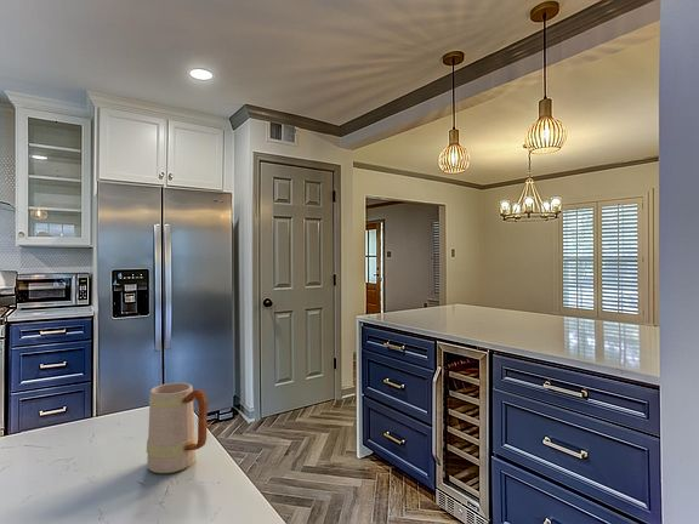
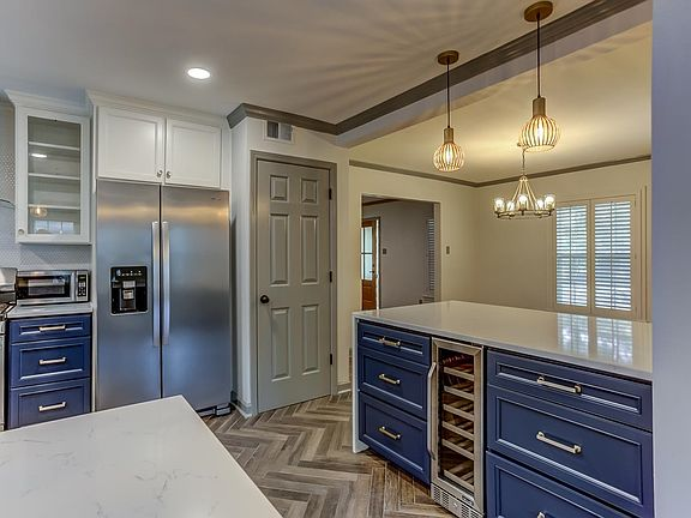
- mug [146,382,209,474]
